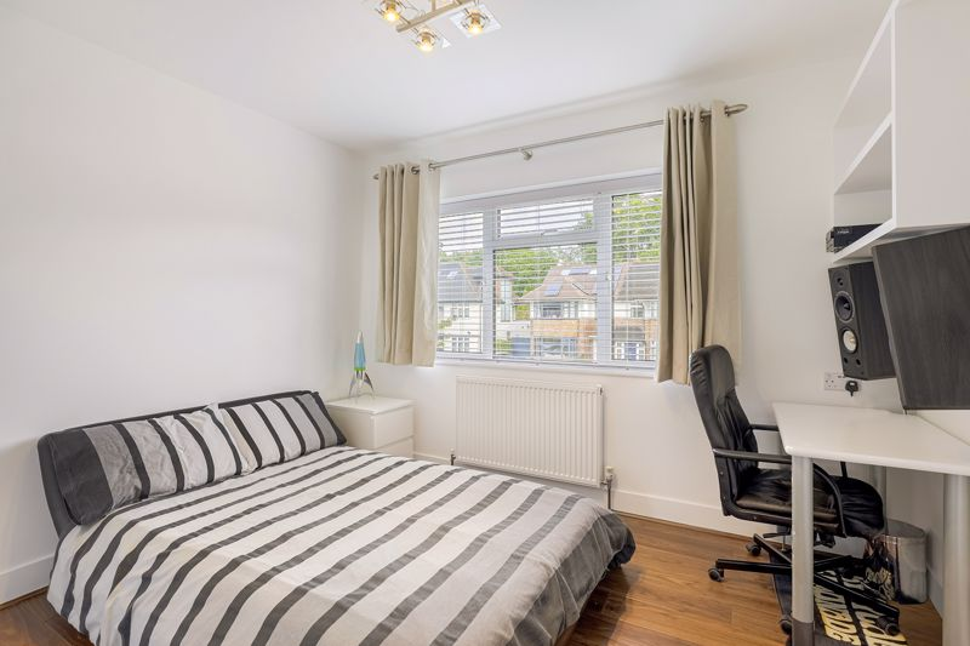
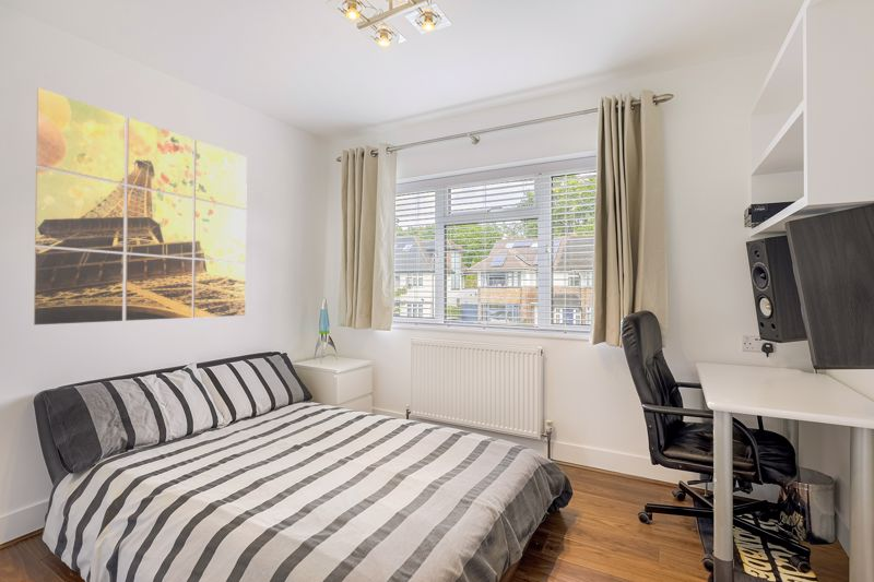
+ wall art [33,86,248,325]
